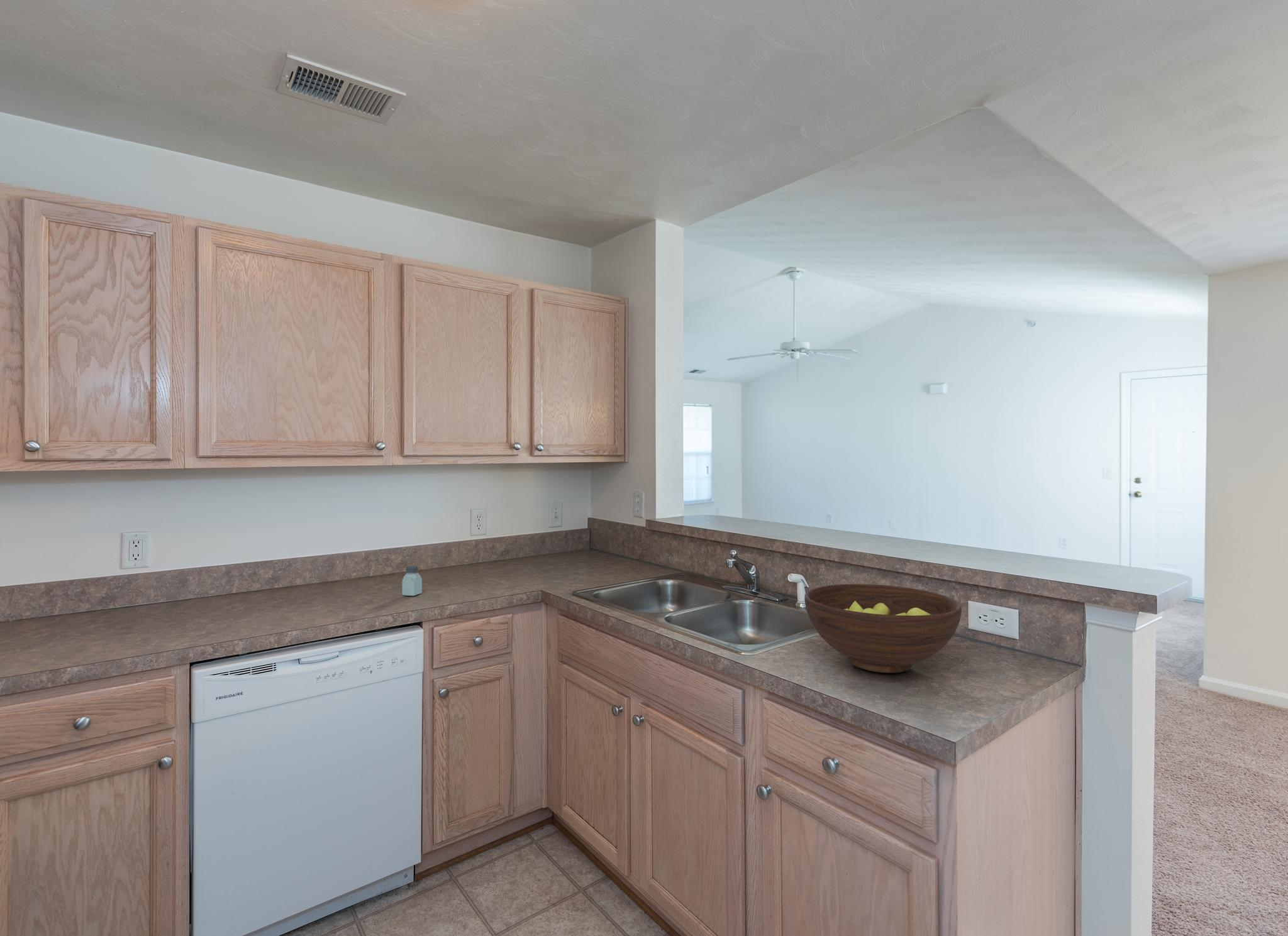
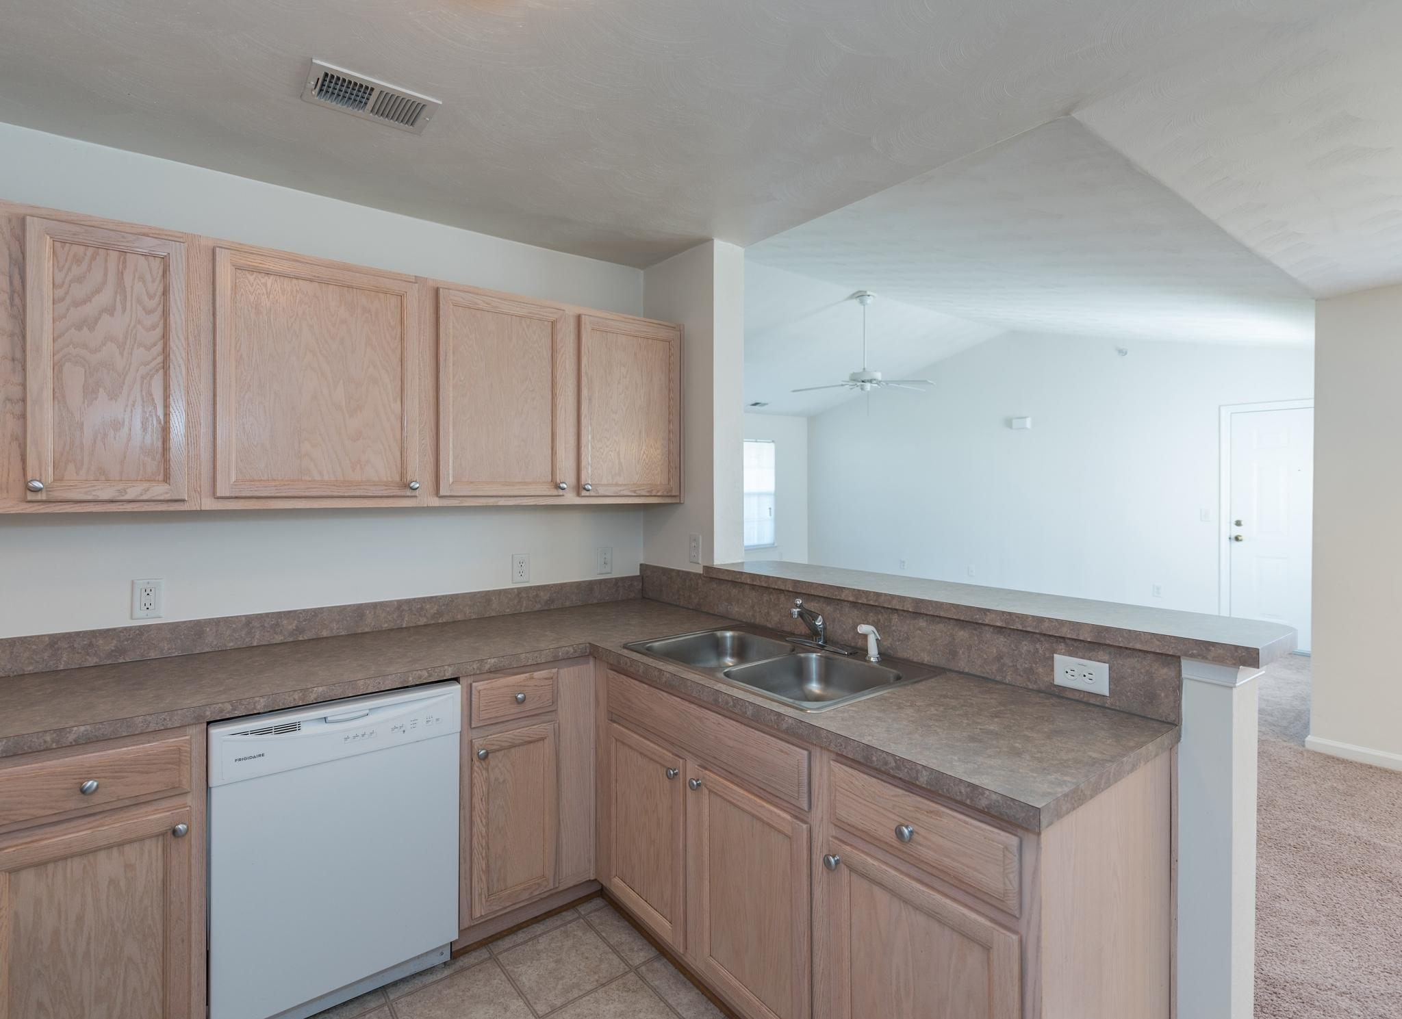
- saltshaker [402,565,423,597]
- fruit bowl [804,583,962,673]
